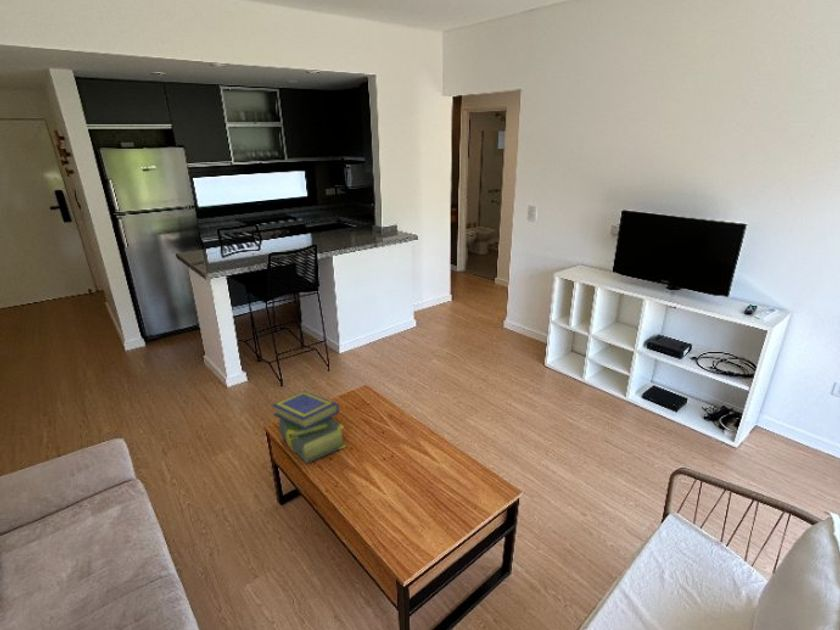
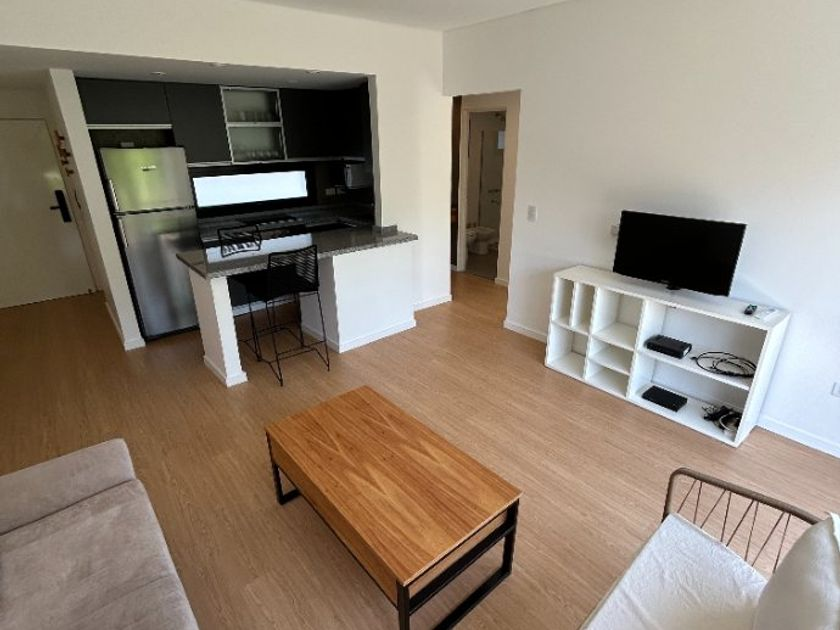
- stack of books [271,390,347,464]
